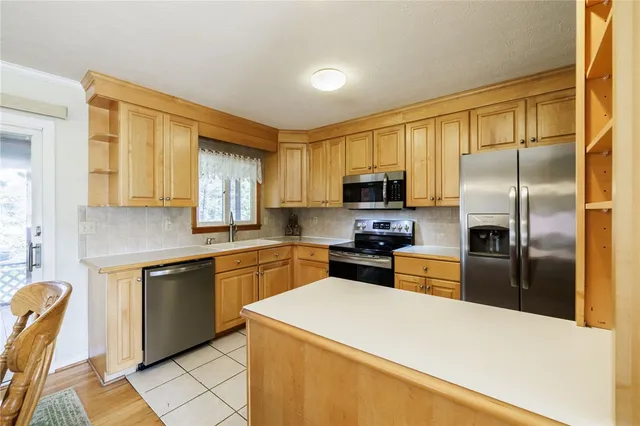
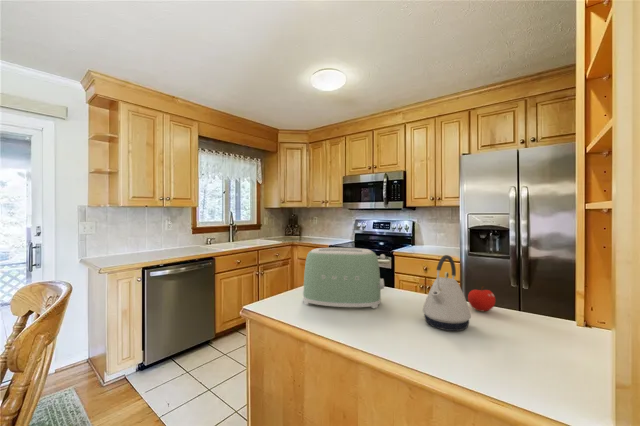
+ toaster [302,246,386,309]
+ fruit [467,285,496,312]
+ kettle [422,254,472,332]
